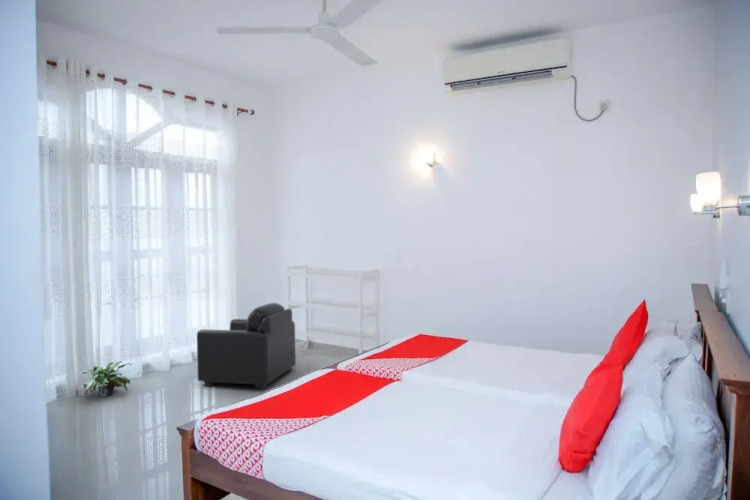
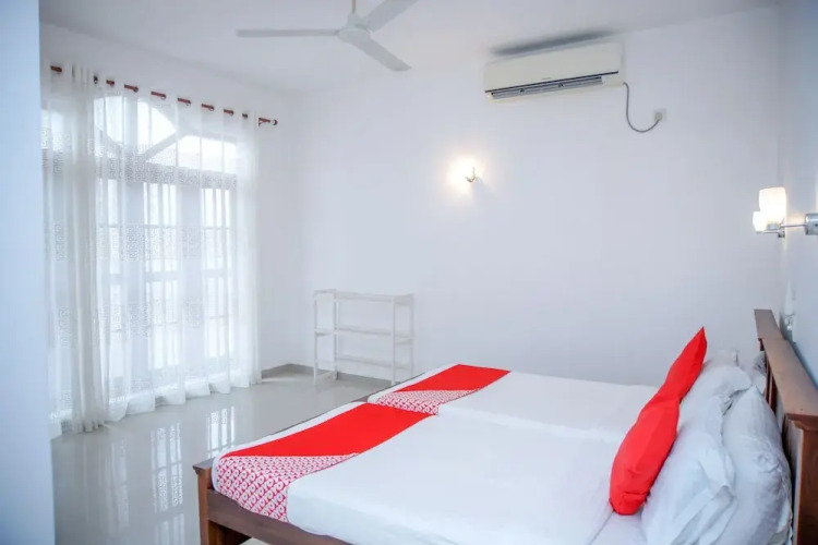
- armchair [196,302,297,390]
- potted plant [80,360,132,397]
